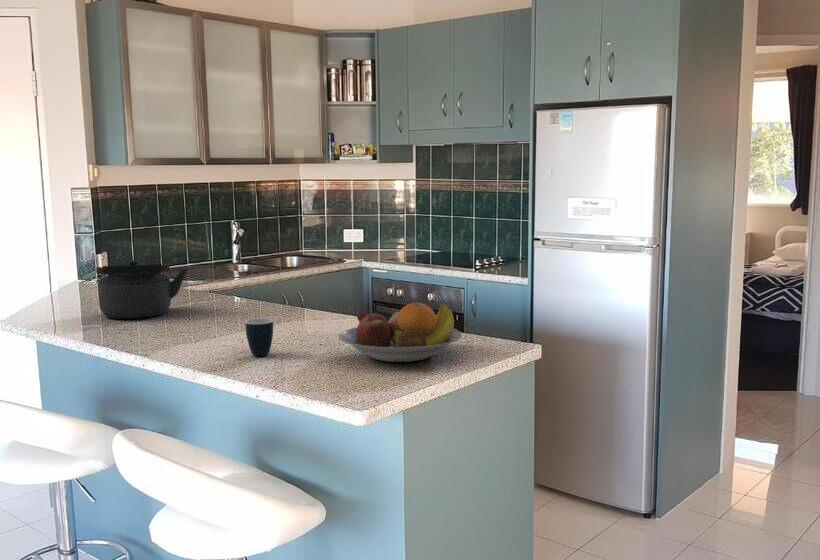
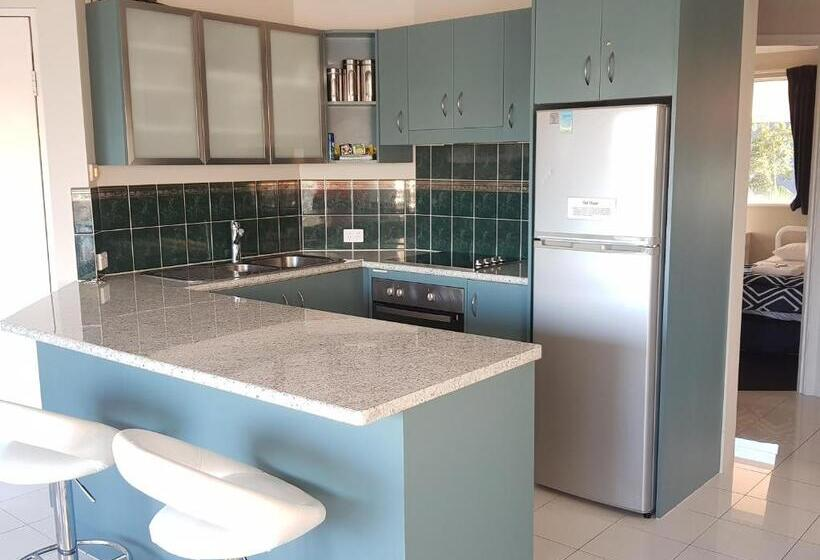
- mug [245,317,274,357]
- kettle [95,260,190,319]
- fruit bowl [338,302,463,363]
